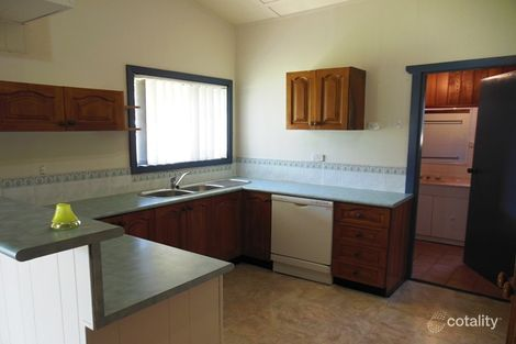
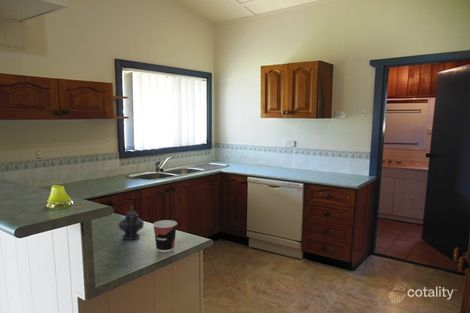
+ teapot [118,205,145,240]
+ cup [152,219,178,253]
